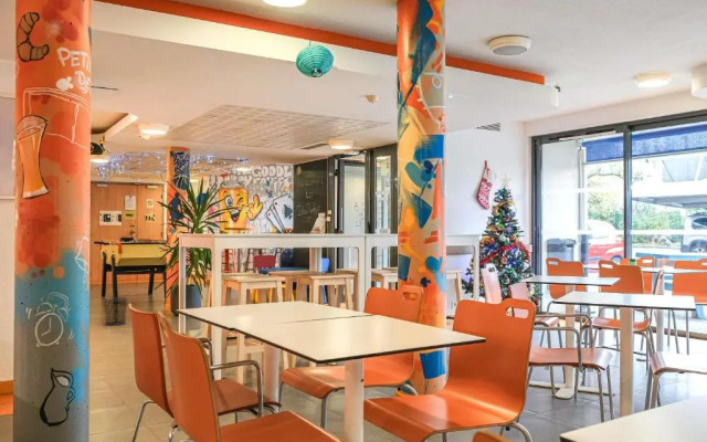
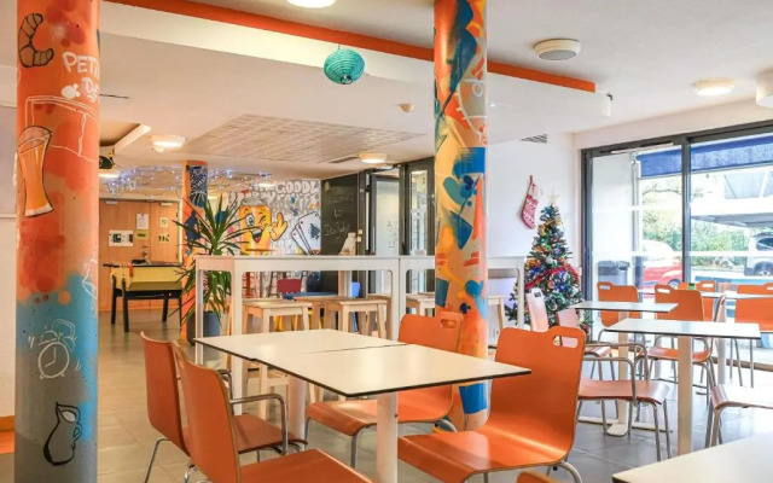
- waste bin [102,296,129,327]
